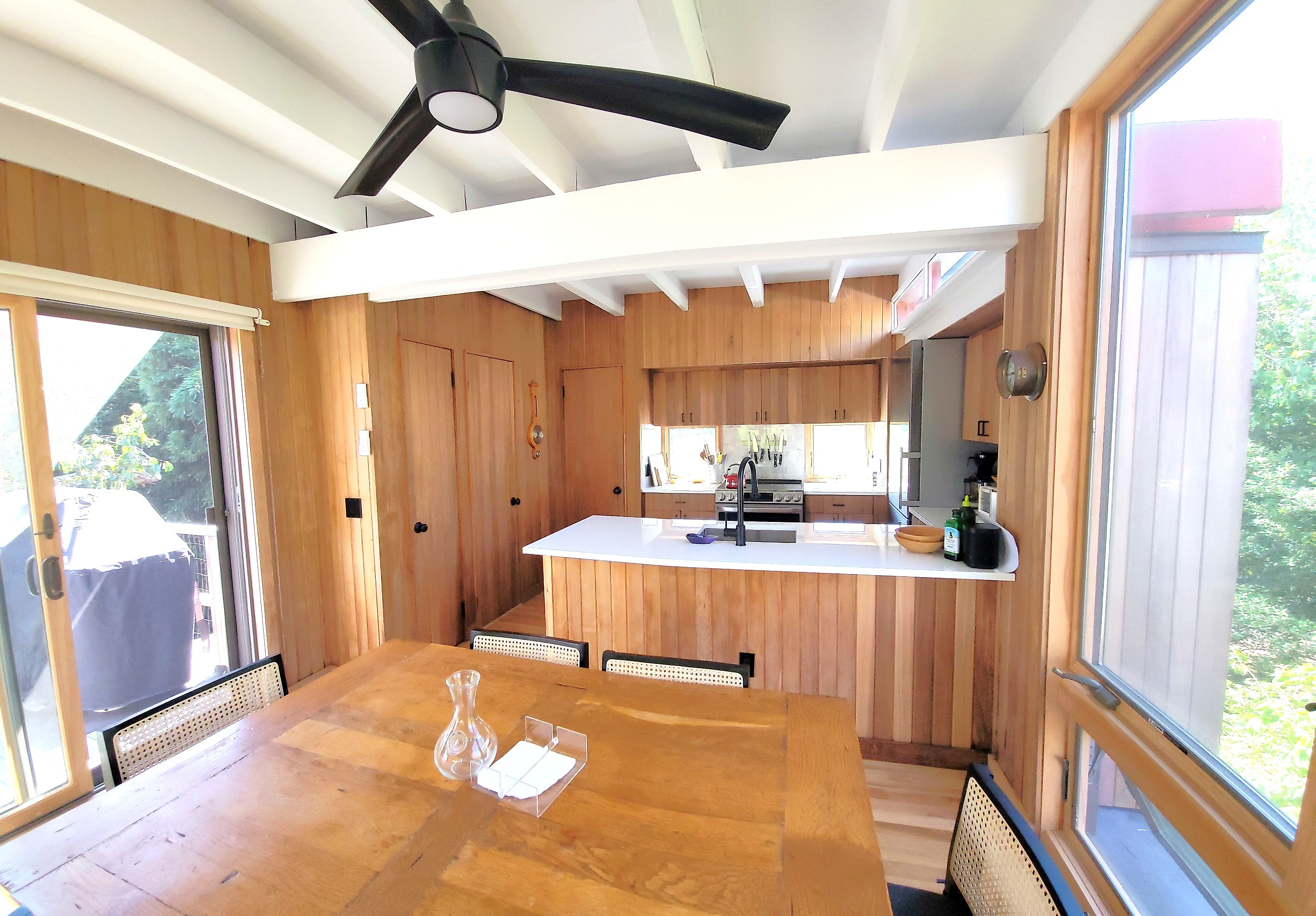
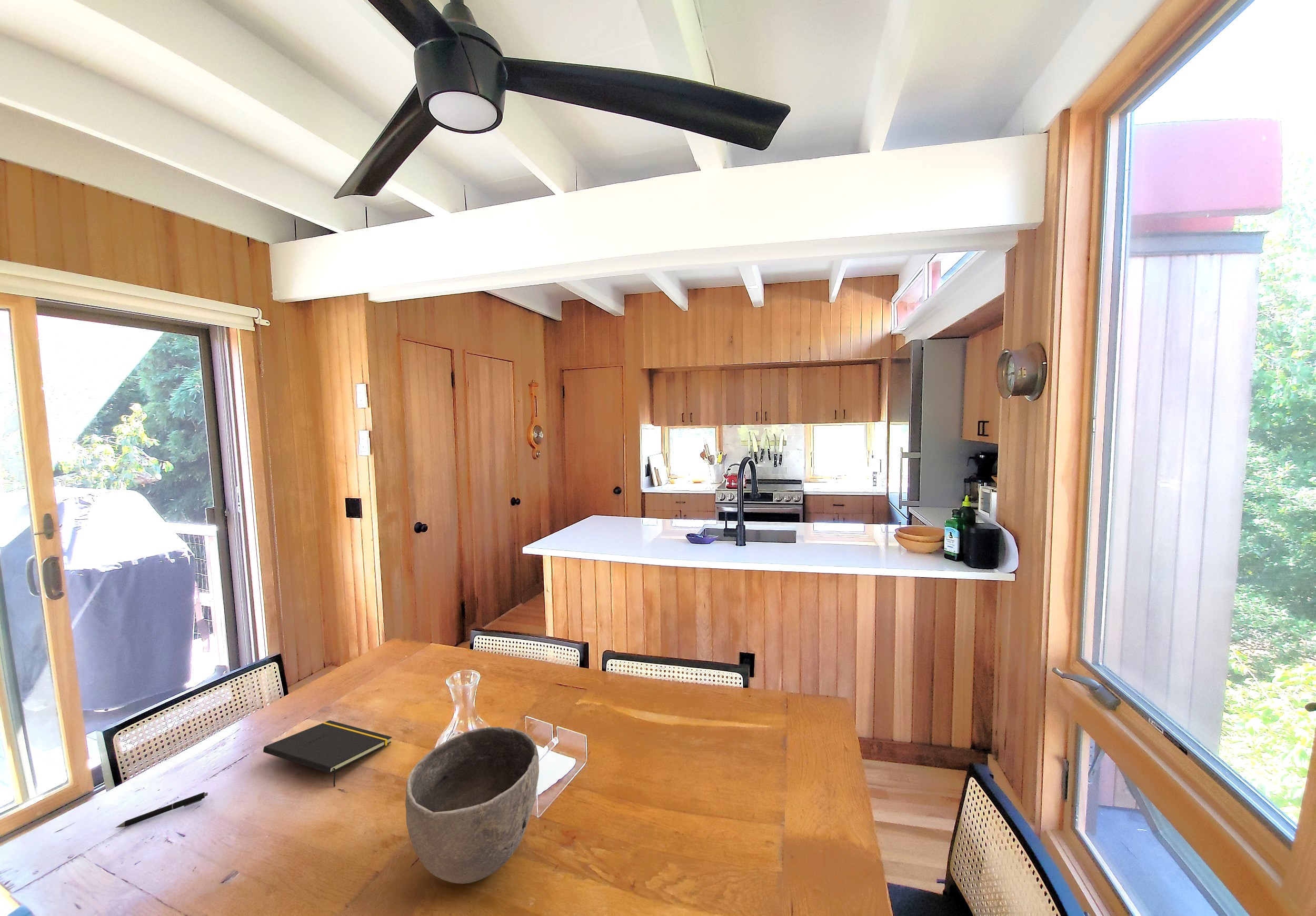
+ bowl [405,726,540,884]
+ notepad [263,720,392,787]
+ pen [115,792,208,828]
